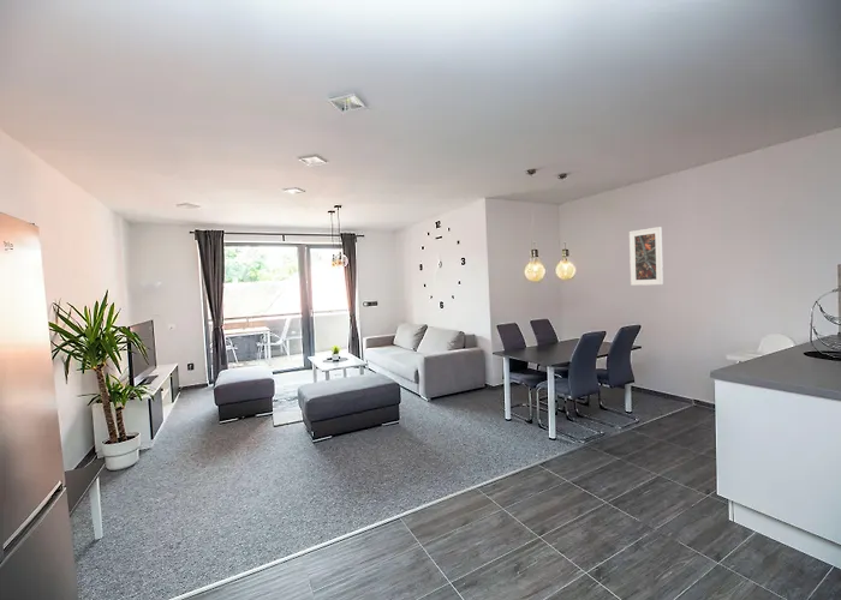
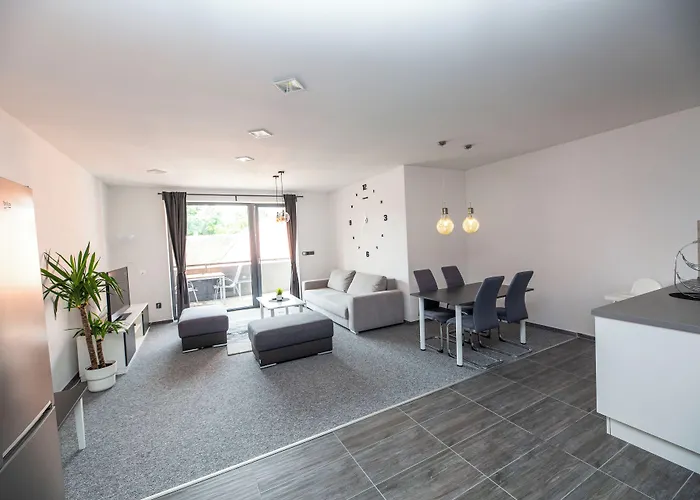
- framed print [628,226,664,287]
